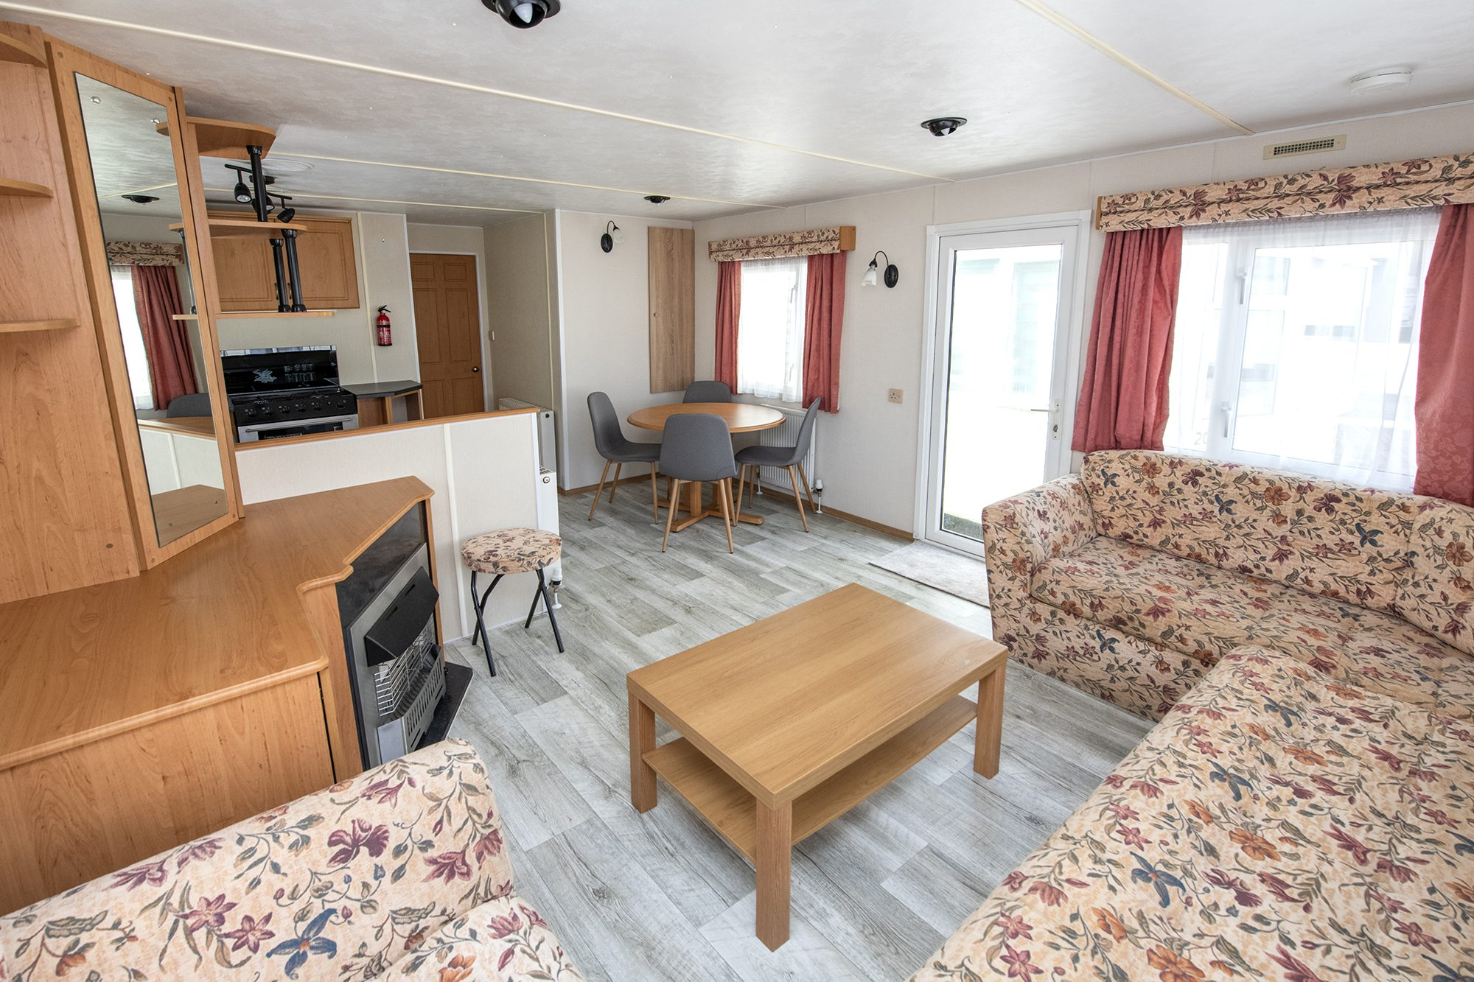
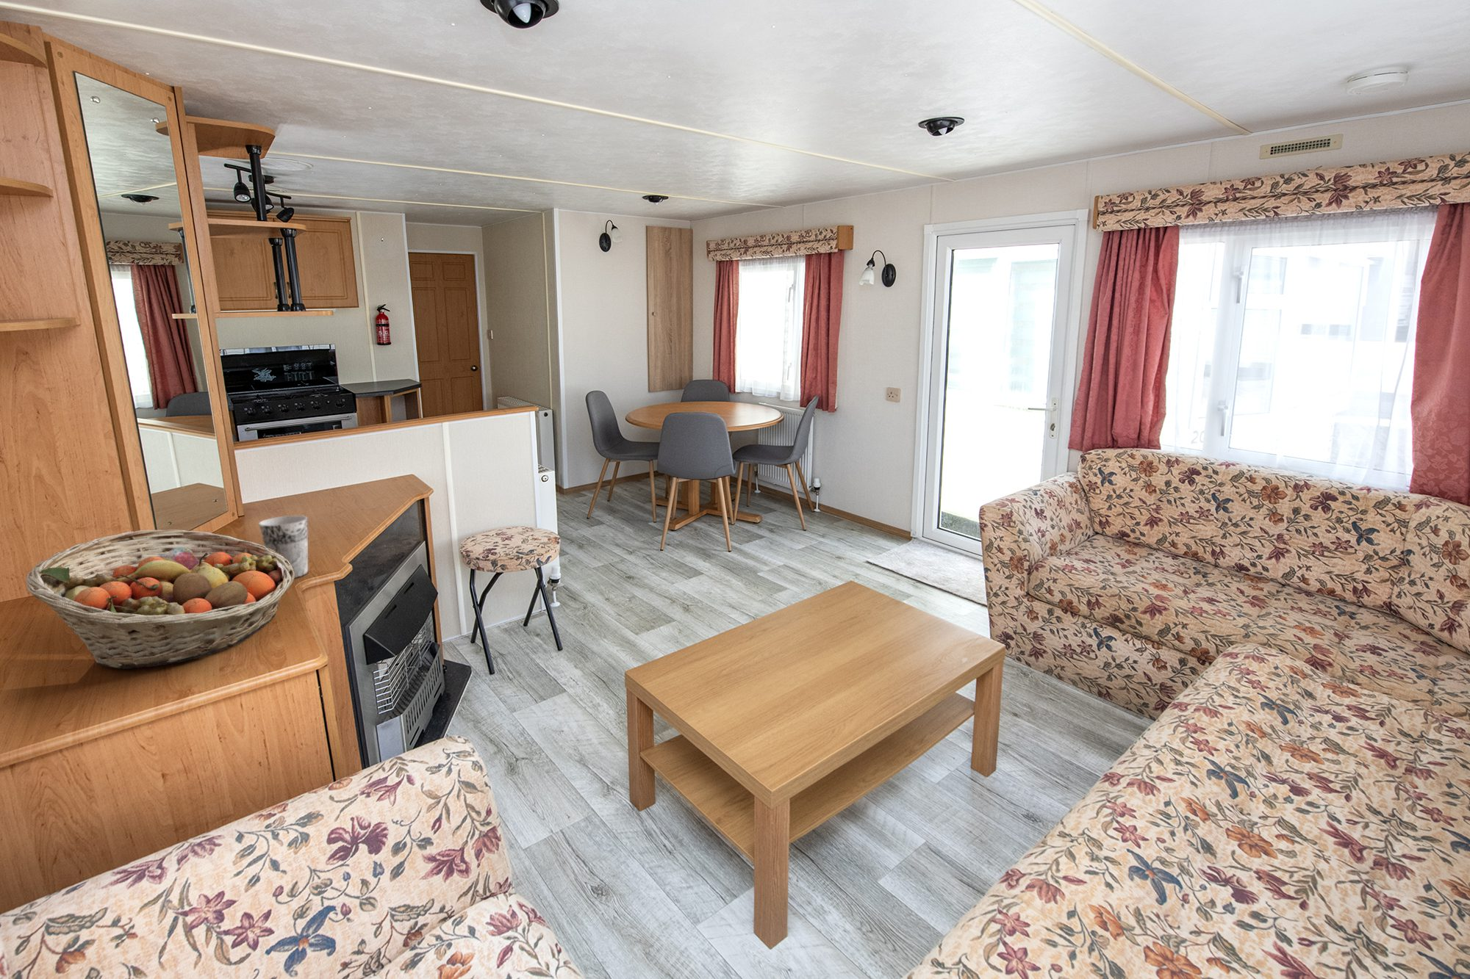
+ cup [258,515,308,579]
+ fruit basket [25,529,295,670]
